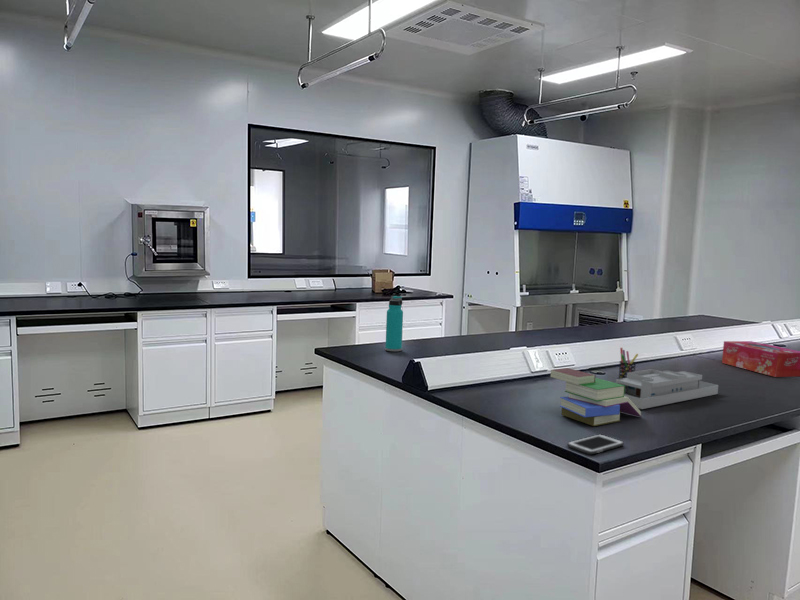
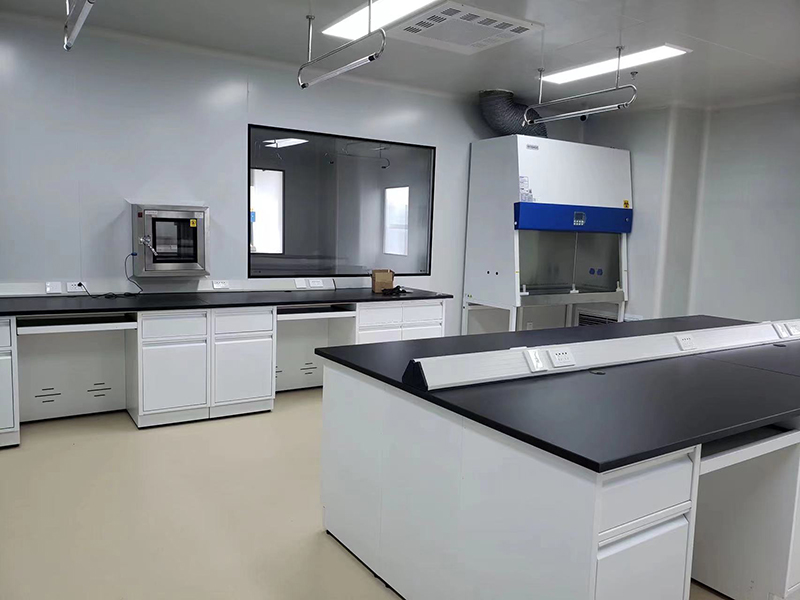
- cell phone [566,433,625,455]
- pen holder [617,347,639,379]
- tissue box [721,340,800,378]
- desk organizer [615,368,719,410]
- book [550,367,642,427]
- water bottle [384,295,404,352]
